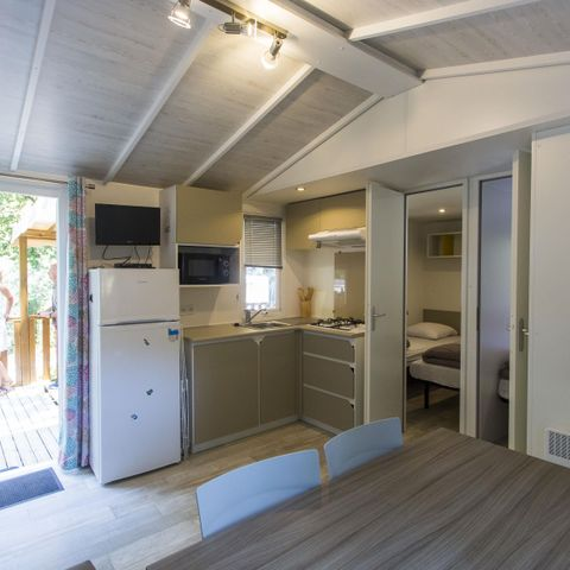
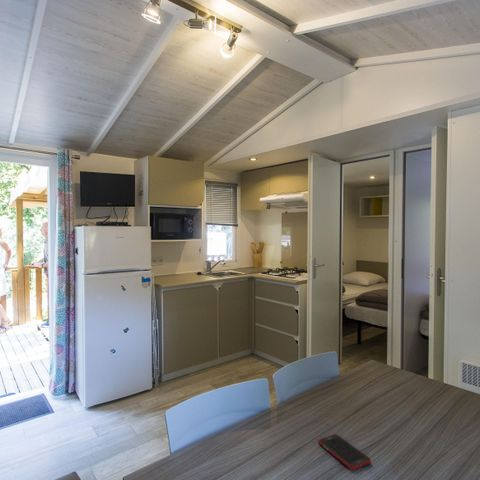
+ cell phone [318,433,372,471]
